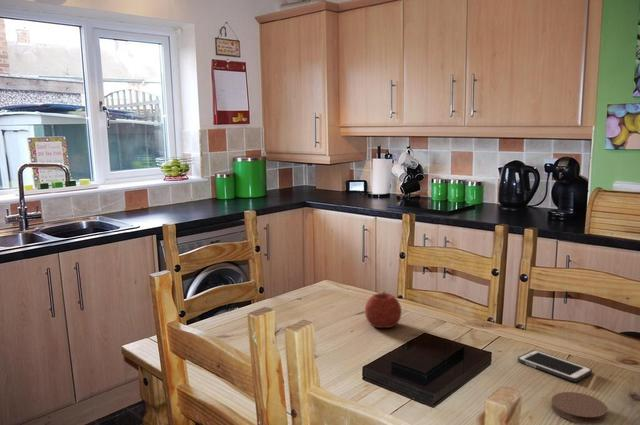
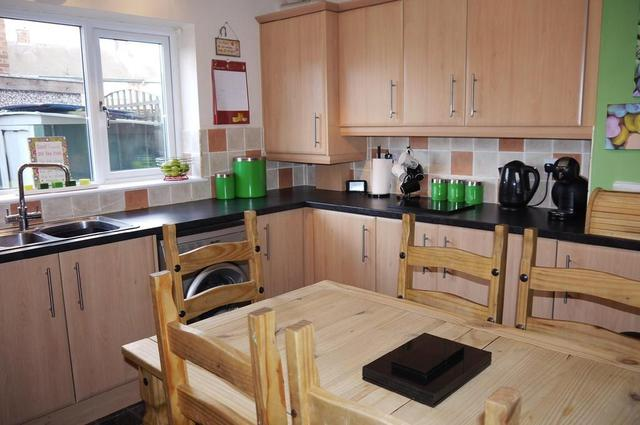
- cell phone [517,349,593,383]
- fruit [364,290,403,329]
- coaster [550,391,608,425]
